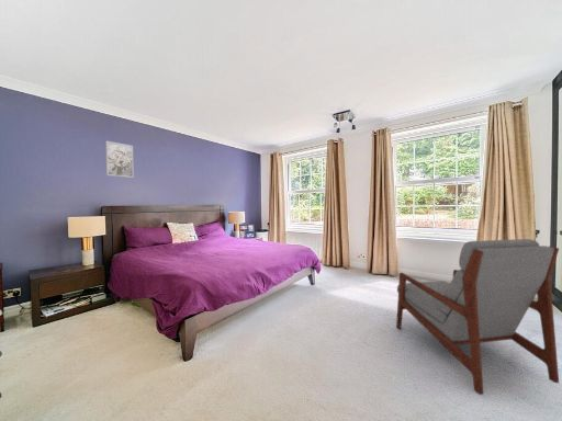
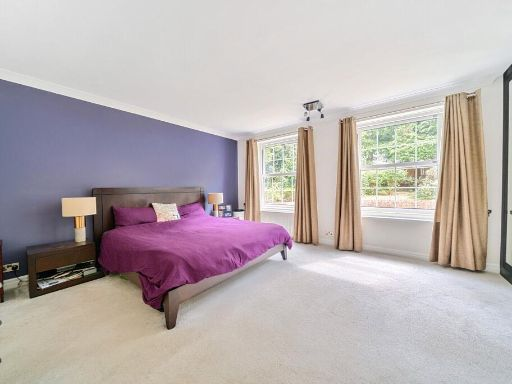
- wall art [104,140,135,179]
- armchair [395,238,560,395]
